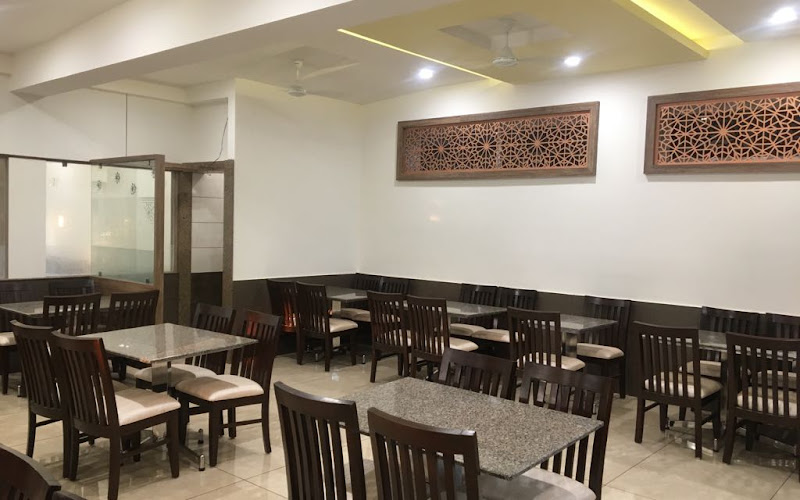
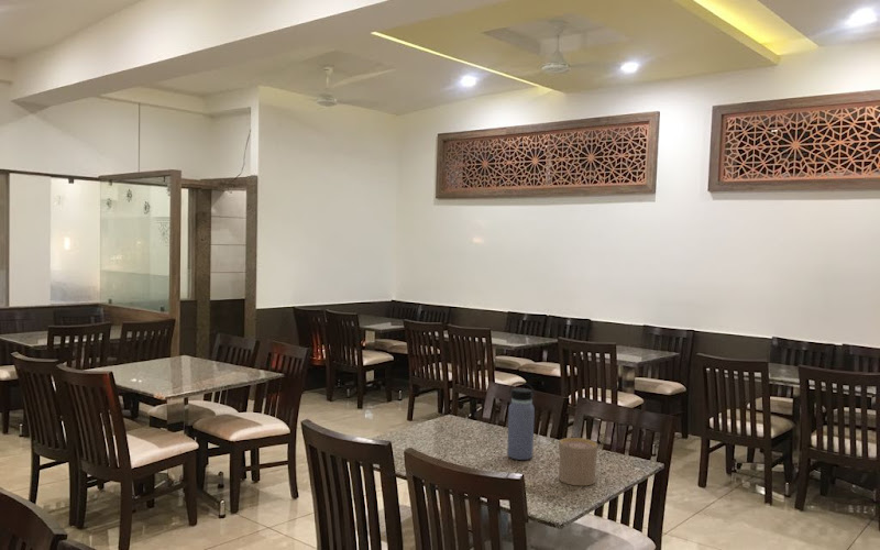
+ cup [558,437,600,486]
+ water bottle [506,381,536,461]
